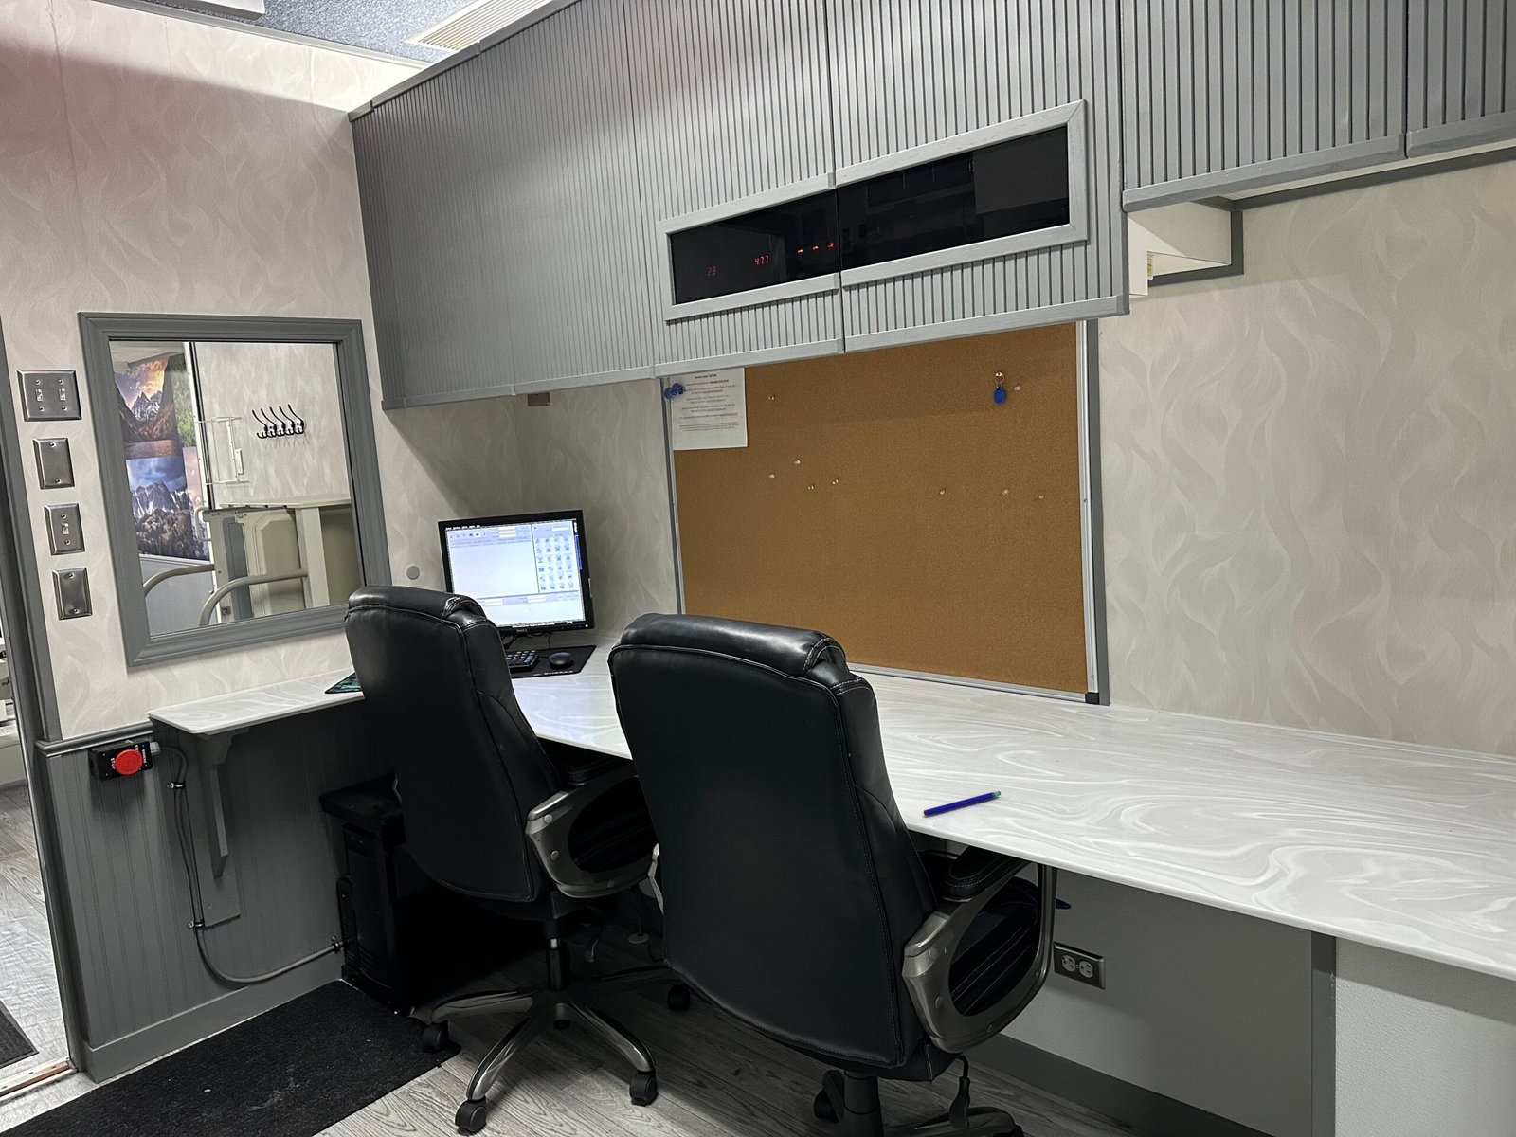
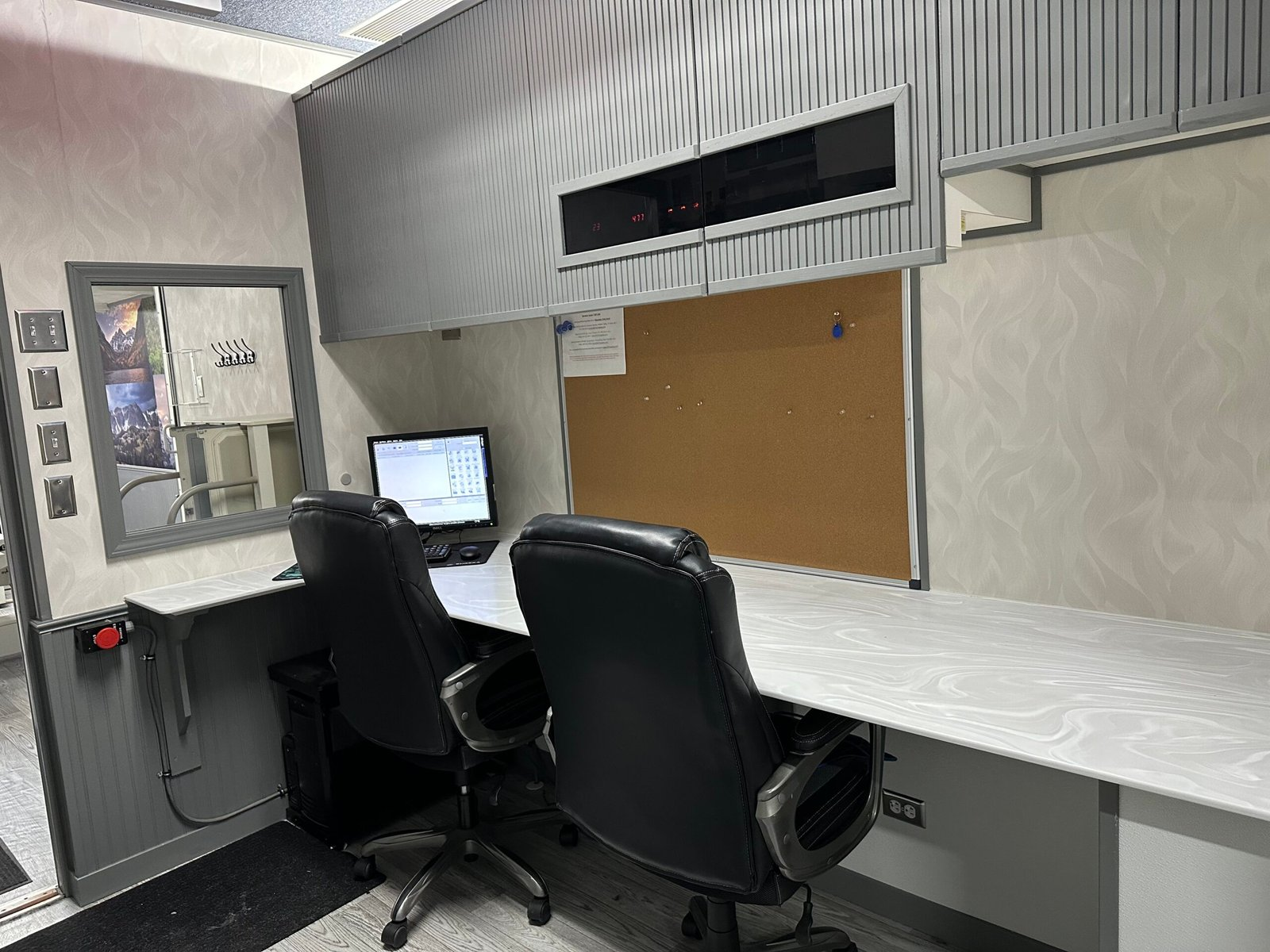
- pen [923,791,1002,817]
